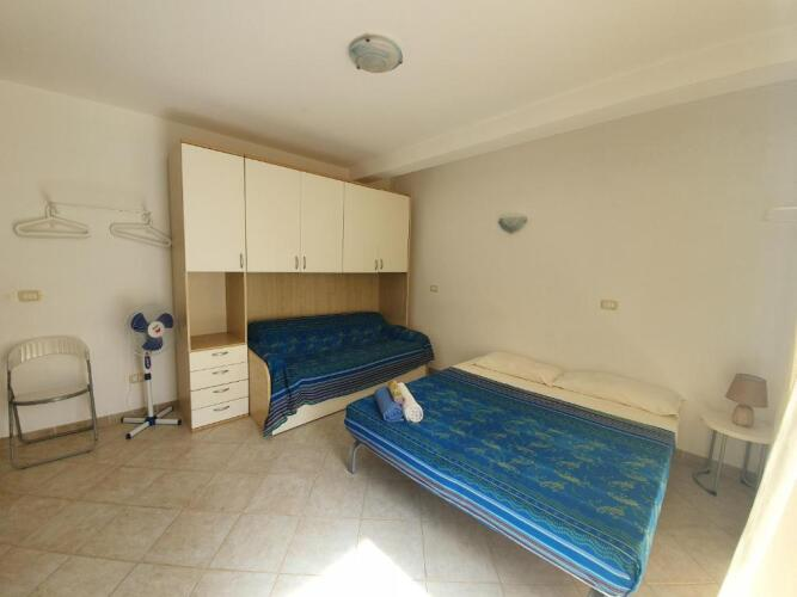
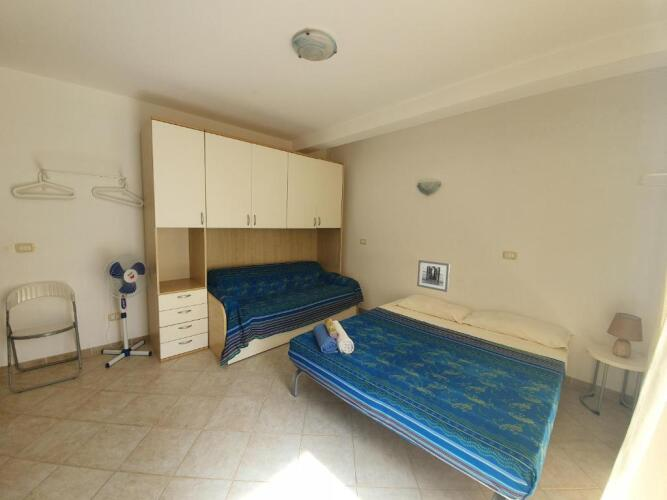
+ wall art [416,259,451,293]
